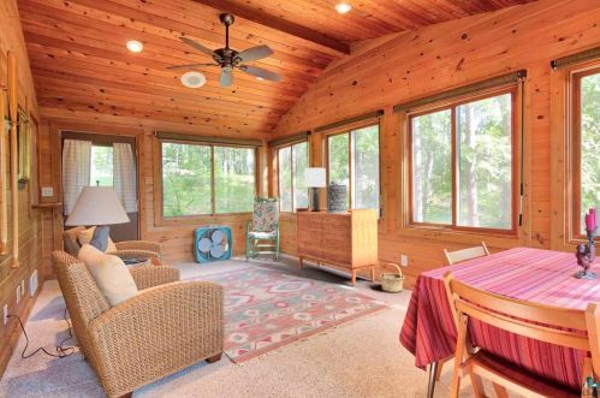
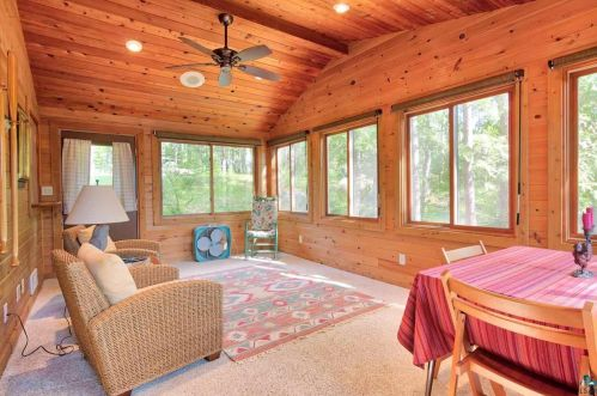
- incense holder [326,178,349,214]
- sideboard [295,207,379,287]
- lamp [303,167,327,212]
- basket [378,262,405,293]
